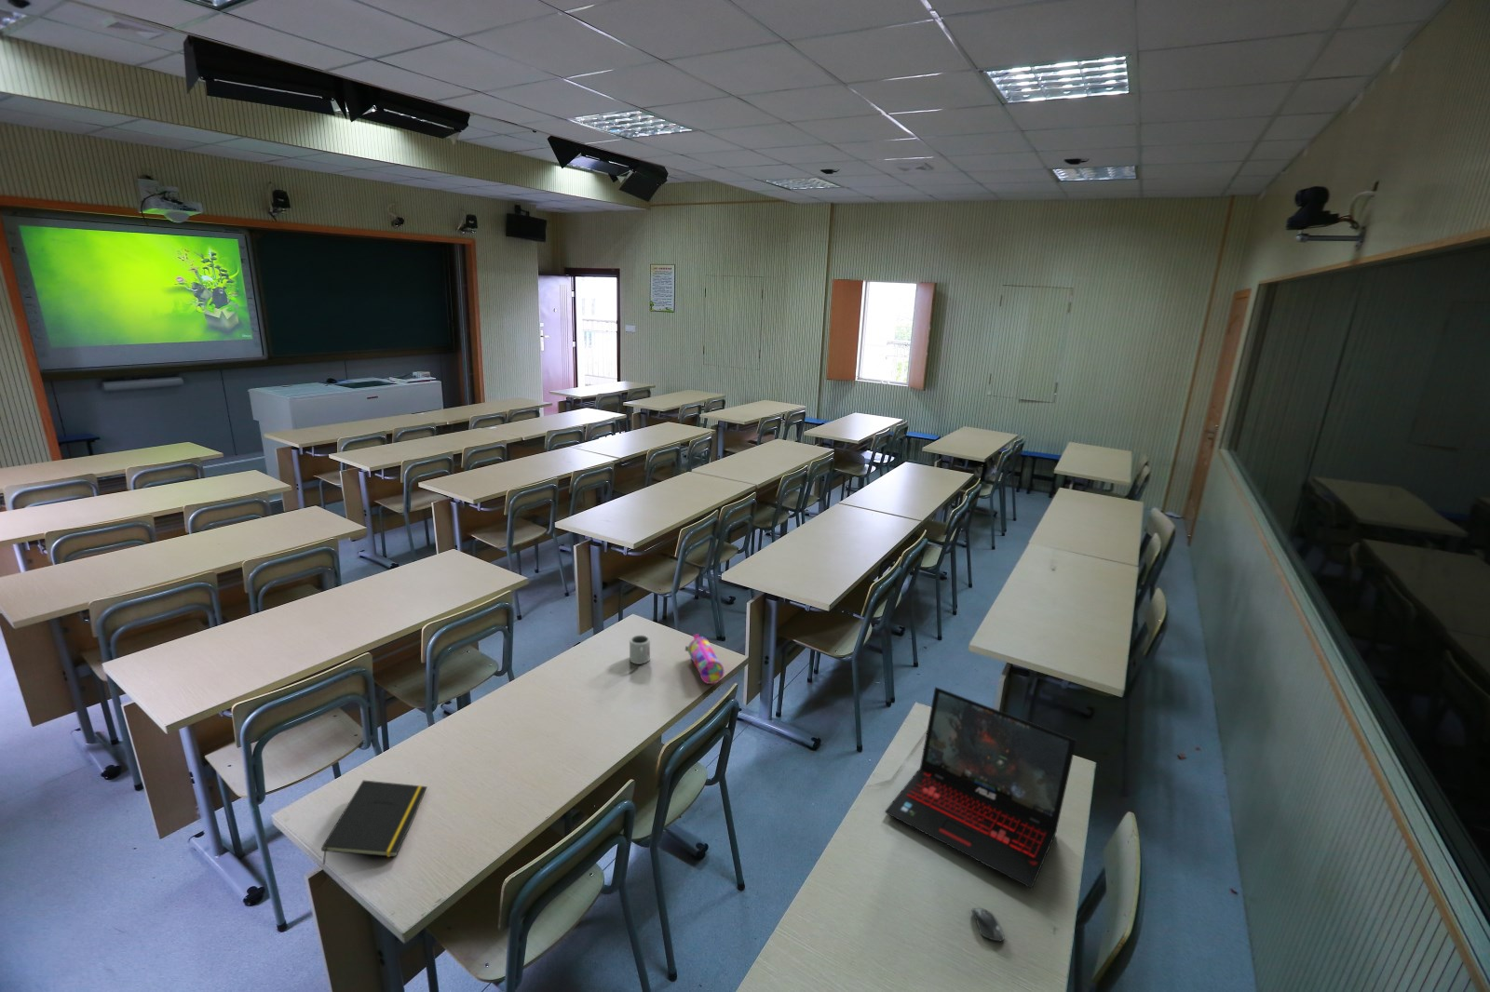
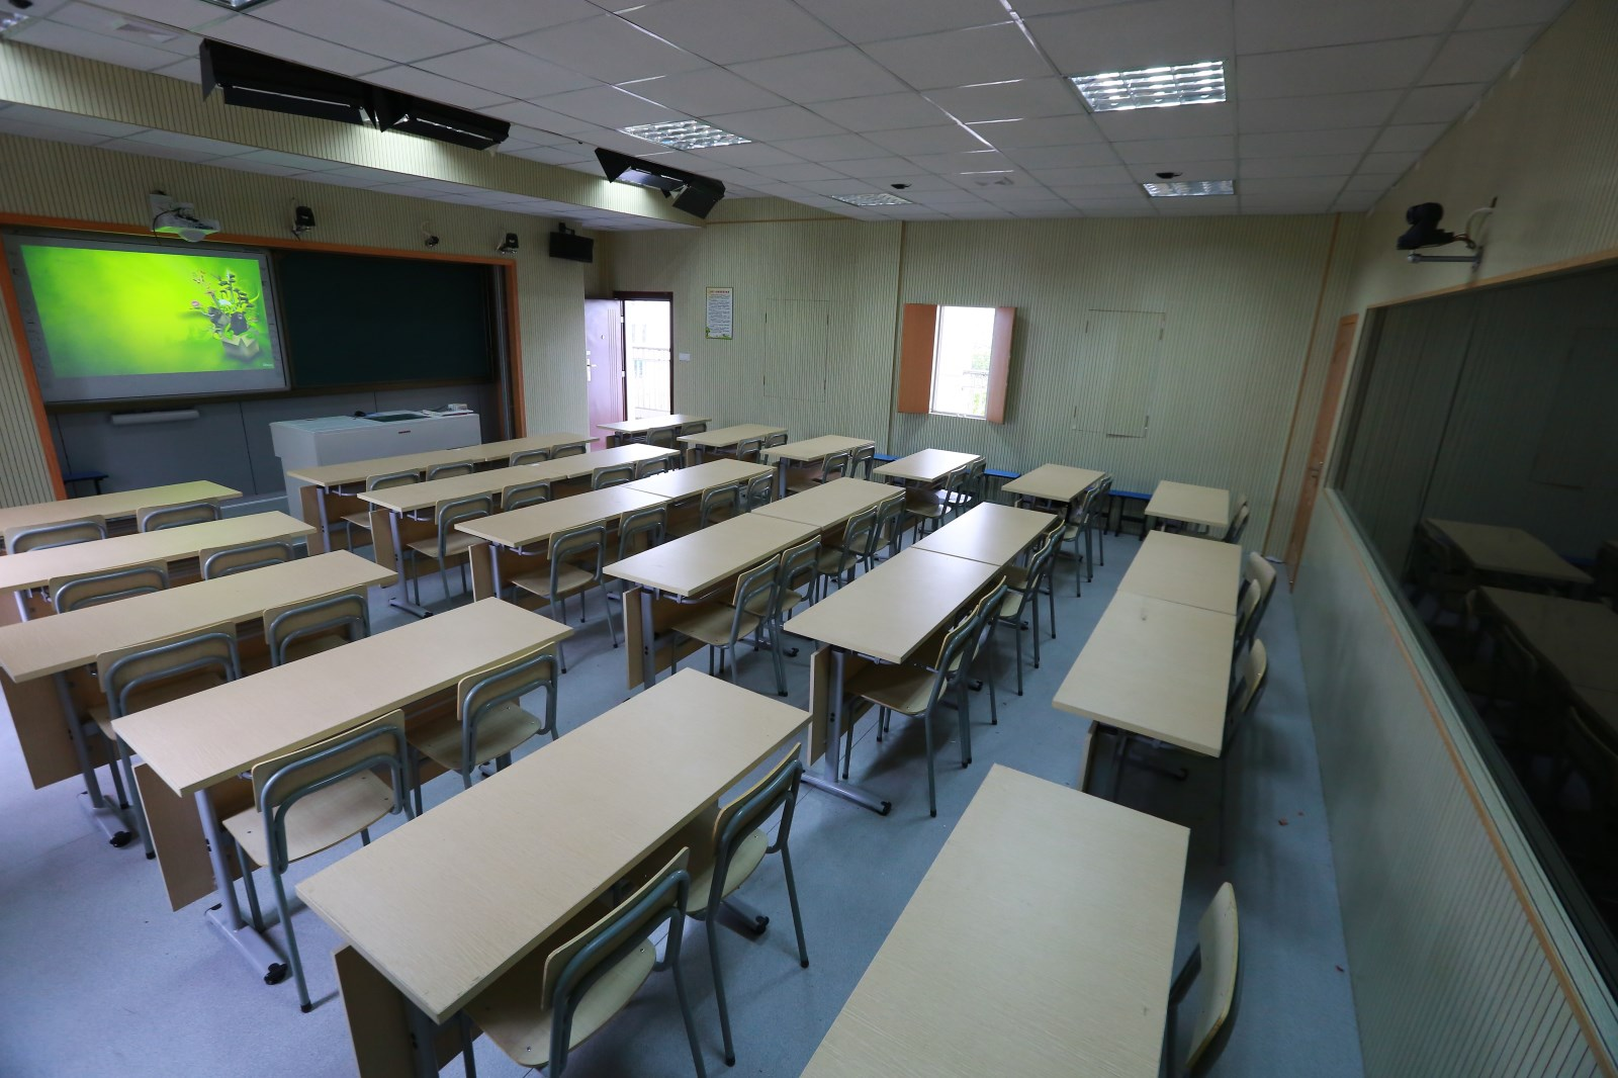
- notepad [320,779,429,866]
- computer mouse [970,908,1005,942]
- cup [628,633,651,665]
- pencil case [685,633,725,685]
- laptop [884,685,1078,890]
